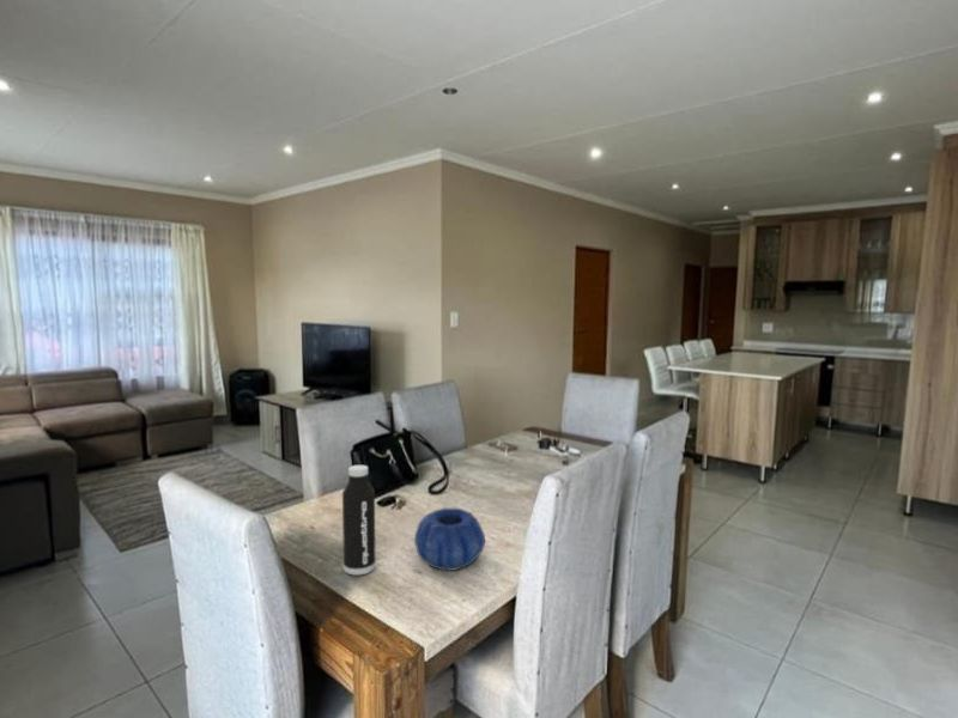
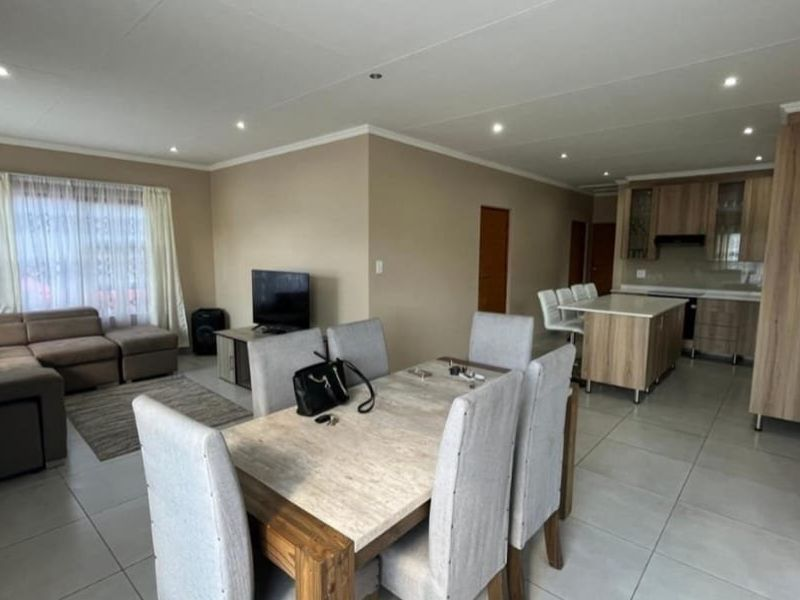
- water bottle [341,464,377,577]
- decorative bowl [413,507,486,572]
